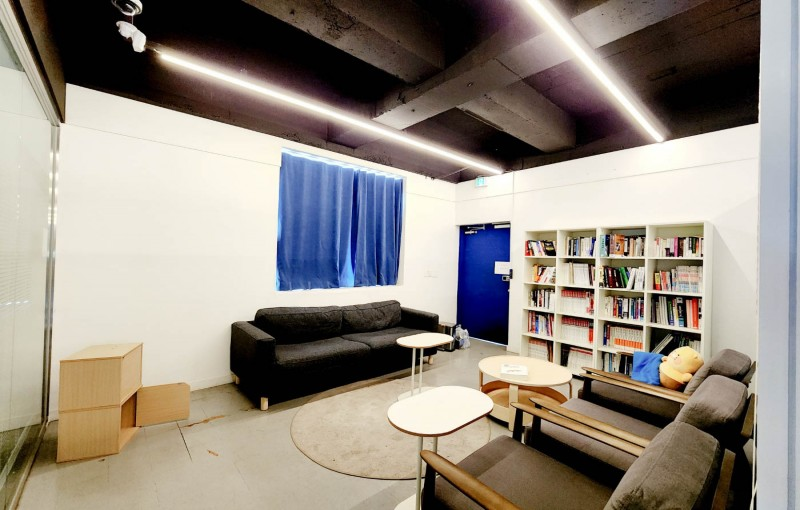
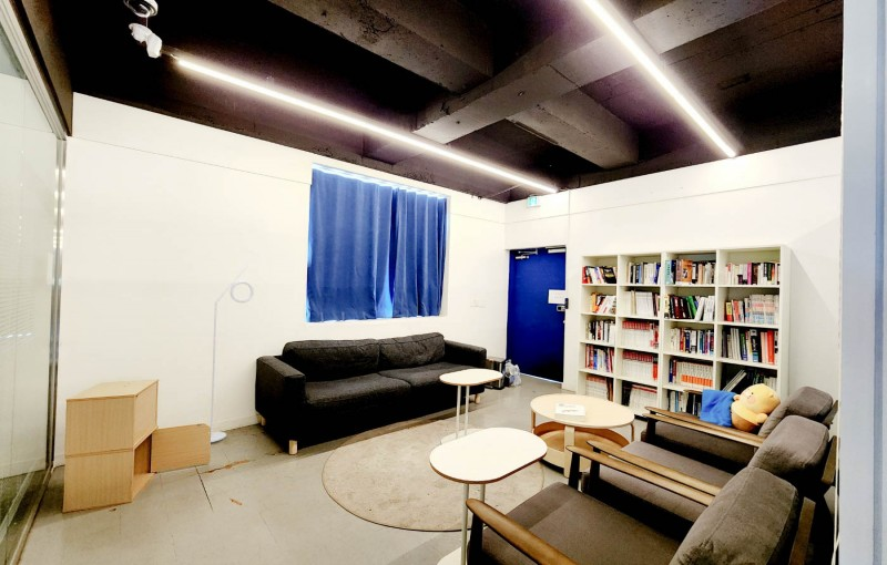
+ floor lamp [210,263,255,443]
